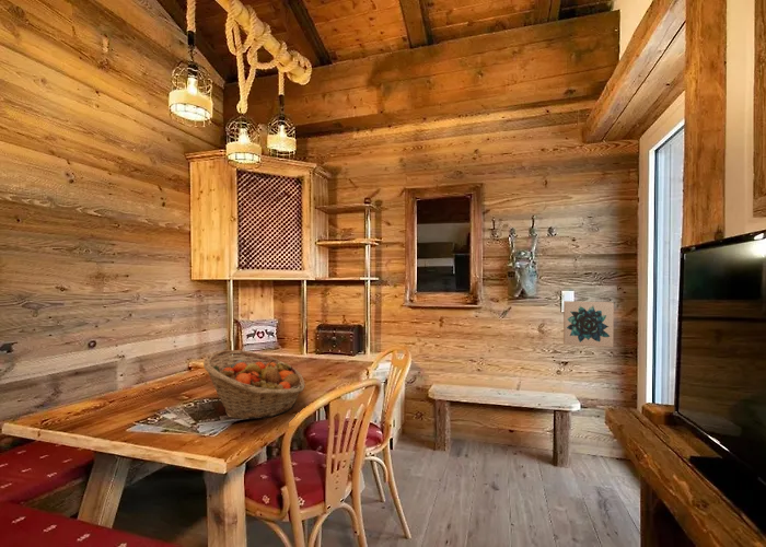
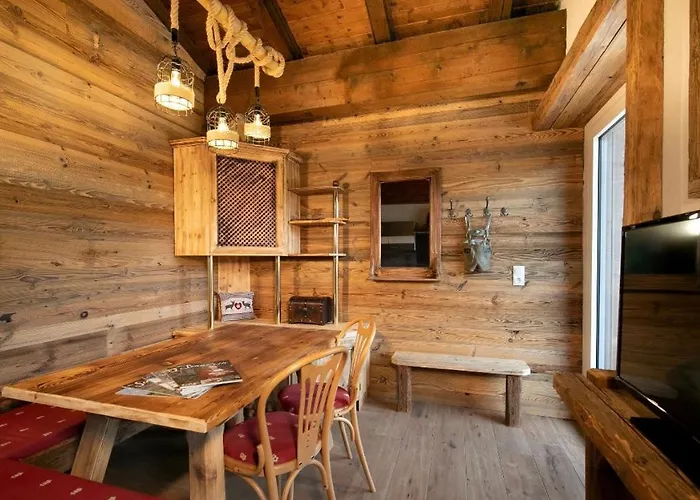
- fruit basket [202,349,306,420]
- wall art [562,300,615,348]
